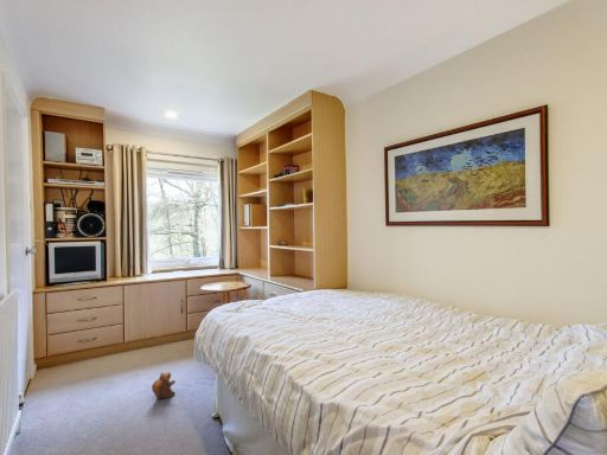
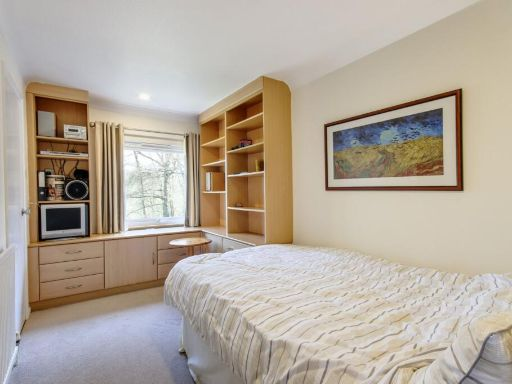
- plush toy [151,371,177,400]
